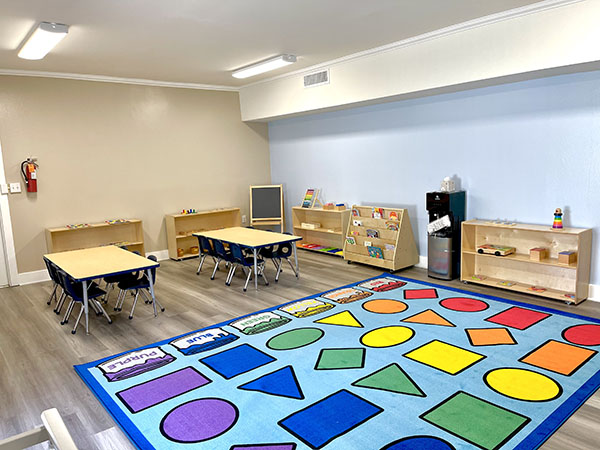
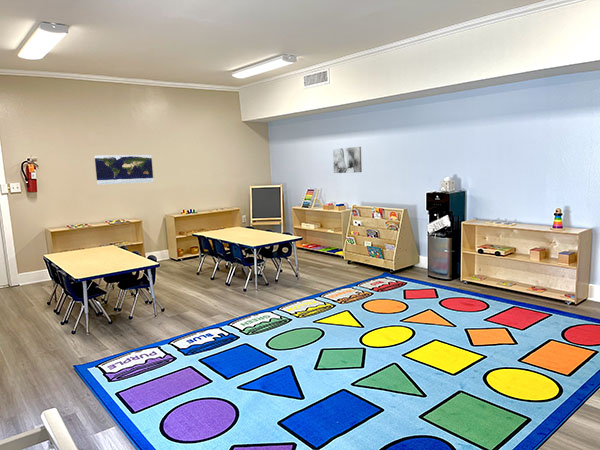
+ map [94,154,154,186]
+ wall art [332,146,363,174]
